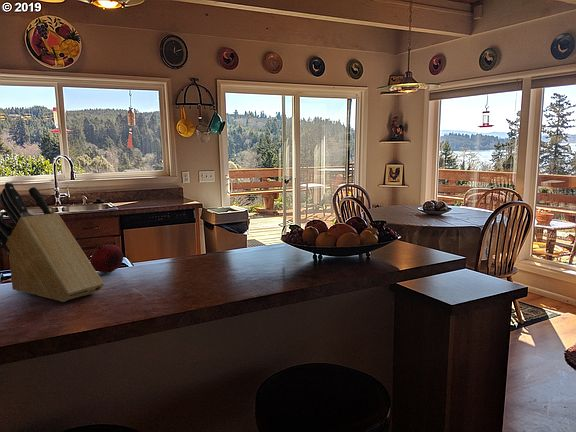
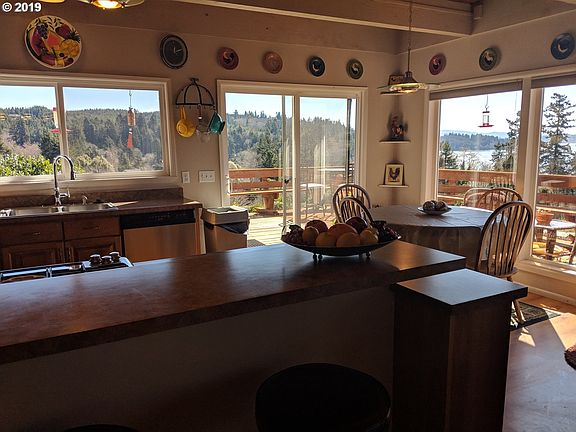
- fruit [90,243,124,274]
- knife block [0,181,105,303]
